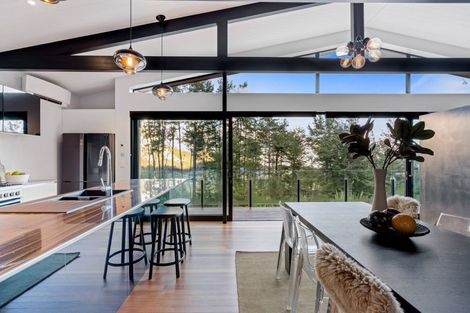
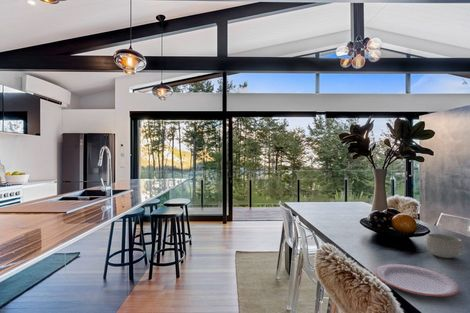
+ bowl [425,233,463,259]
+ plate [374,263,461,297]
